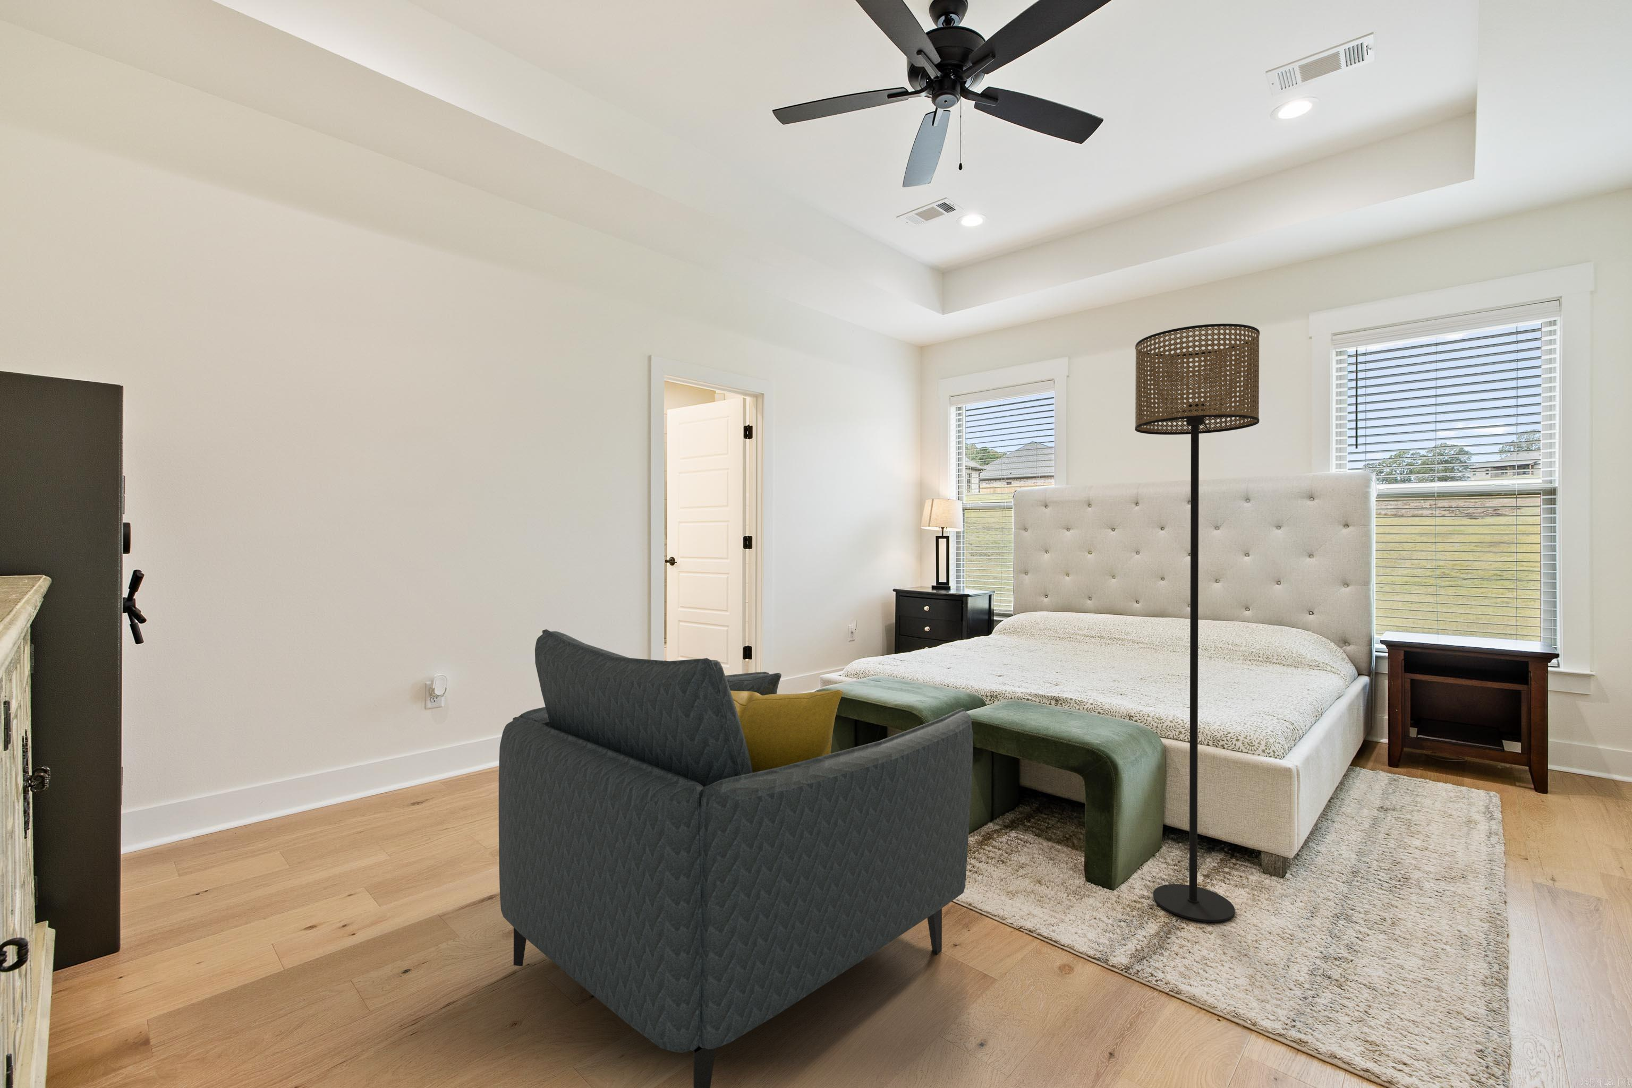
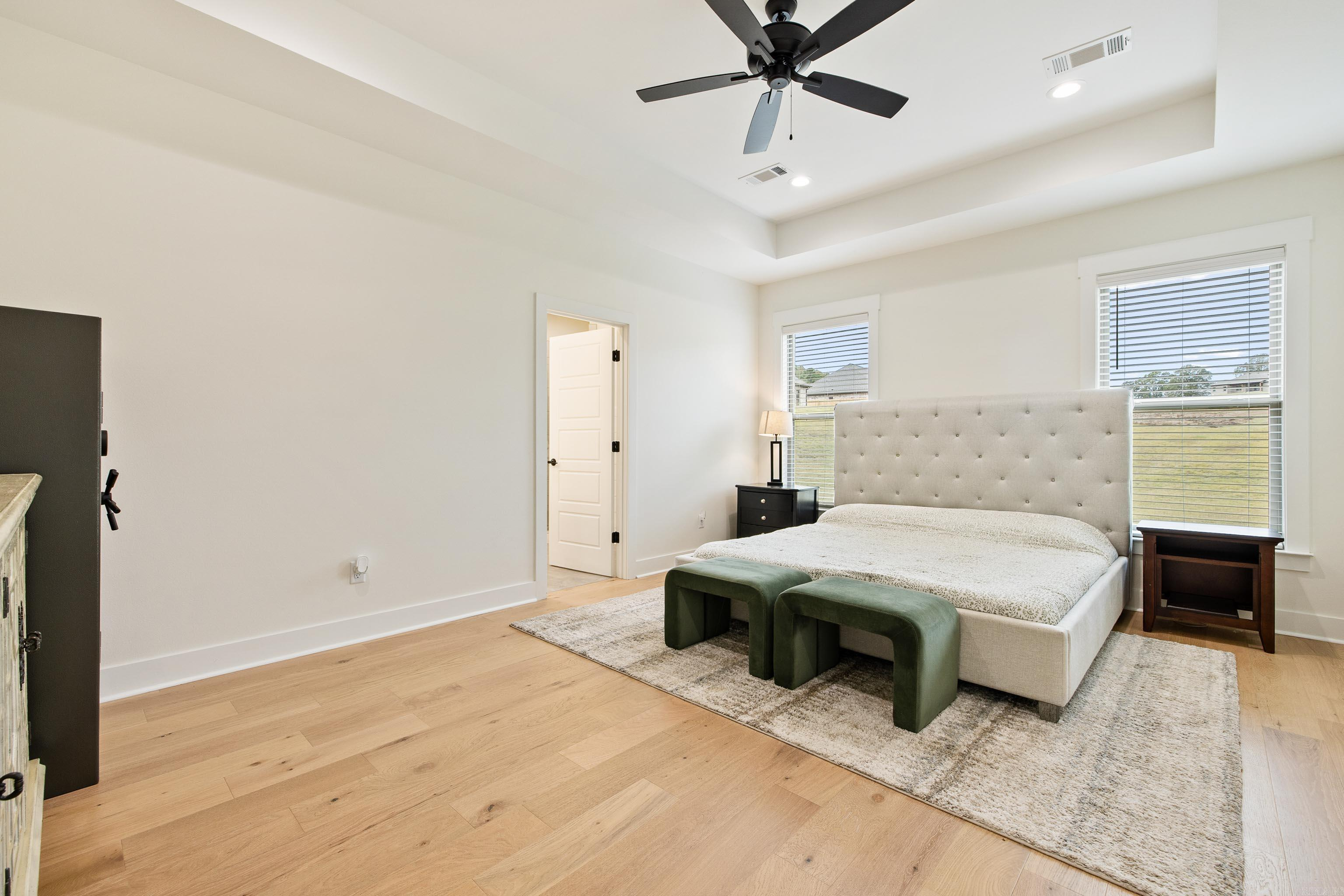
- armchair [498,629,974,1088]
- floor lamp [1134,323,1260,923]
